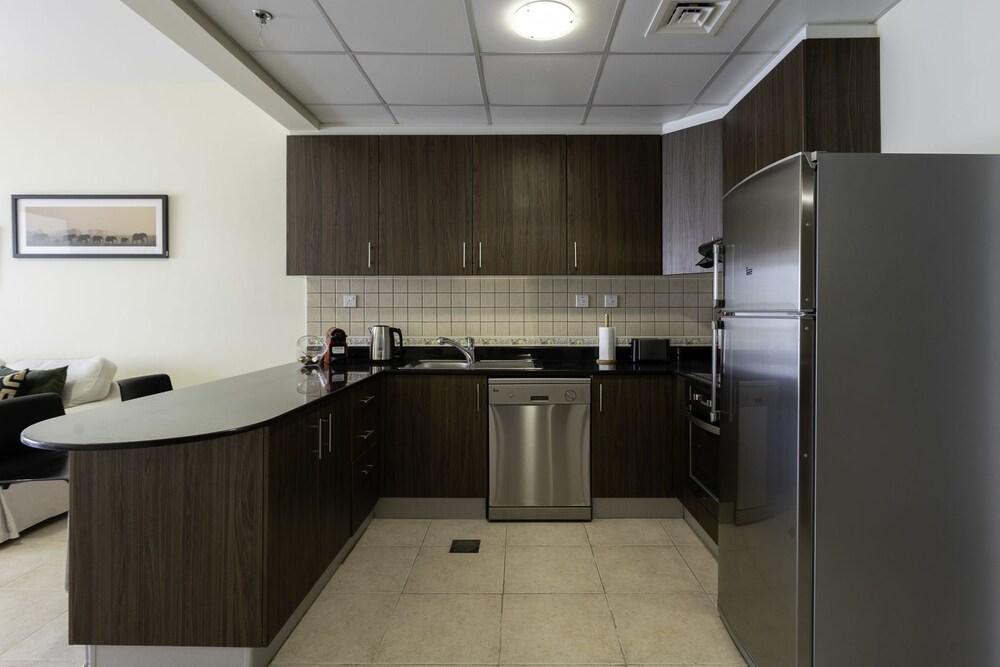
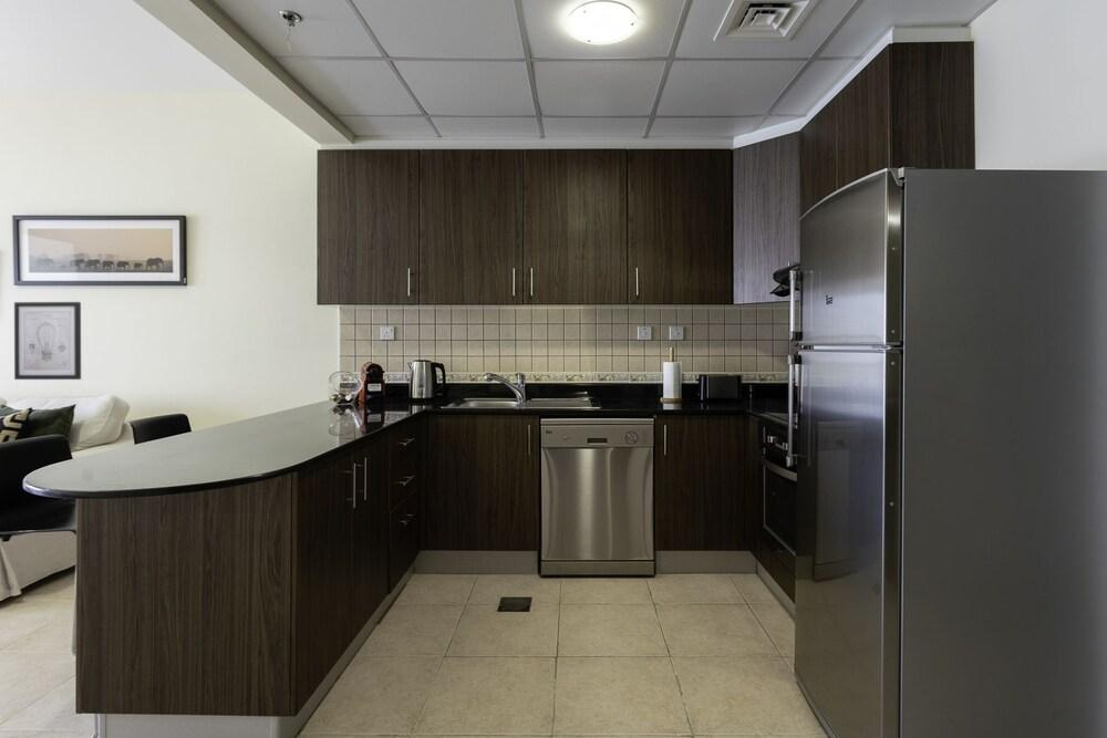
+ wall art [13,301,82,381]
